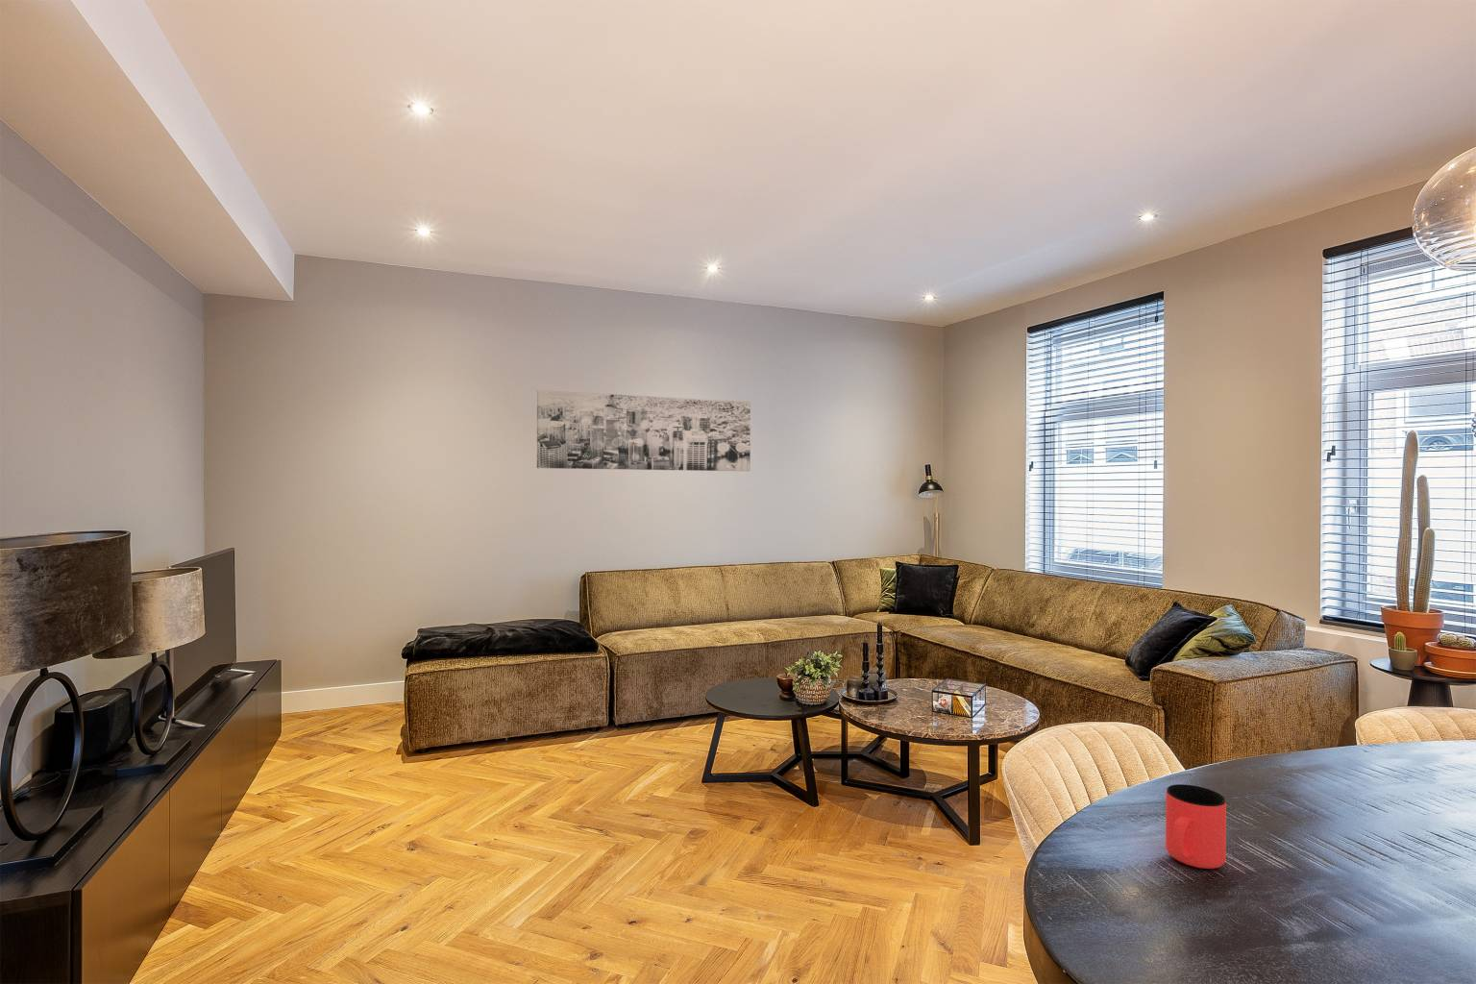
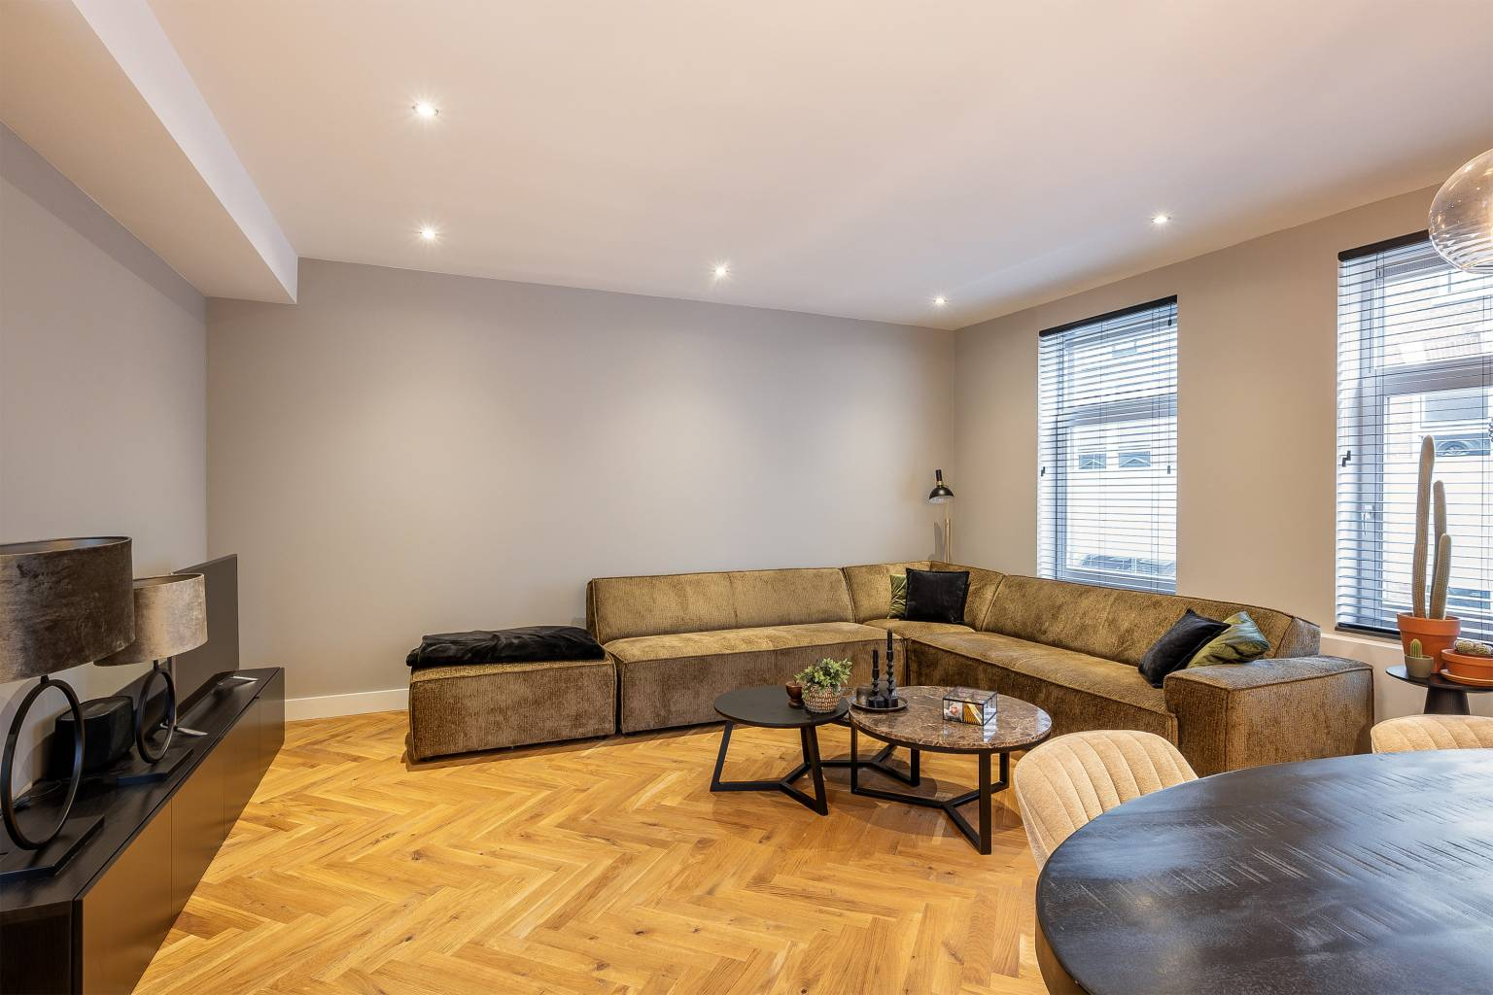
- cup [1165,783,1227,870]
- wall art [536,389,751,472]
